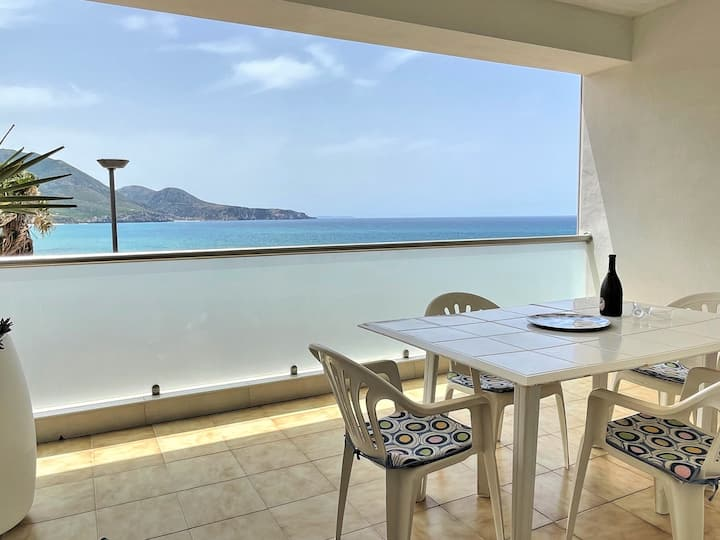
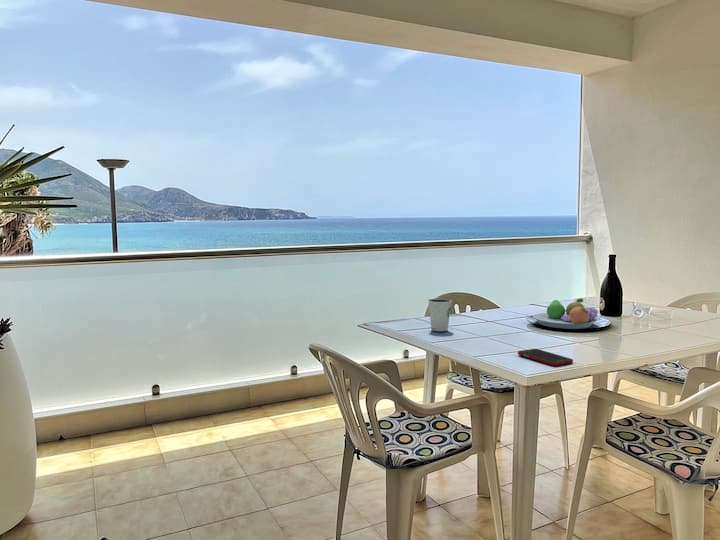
+ dixie cup [427,298,453,332]
+ cell phone [517,348,574,367]
+ fruit bowl [532,297,599,330]
